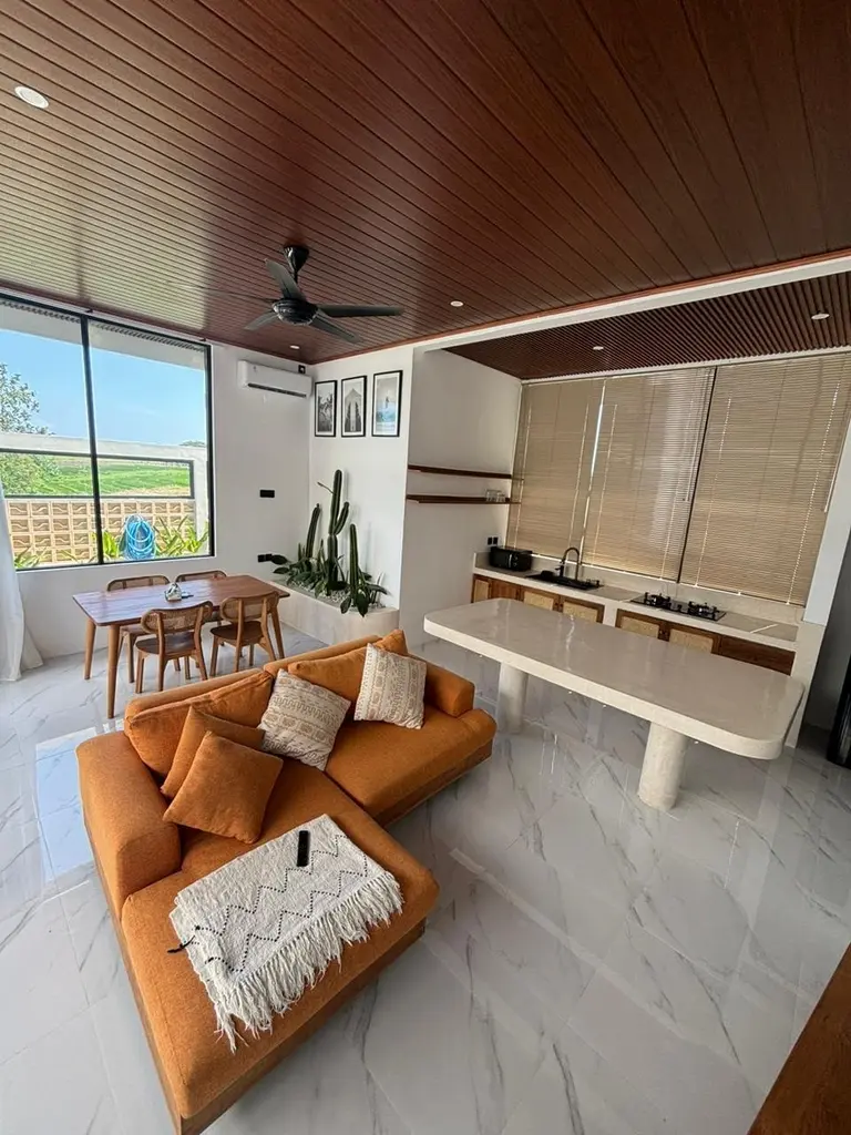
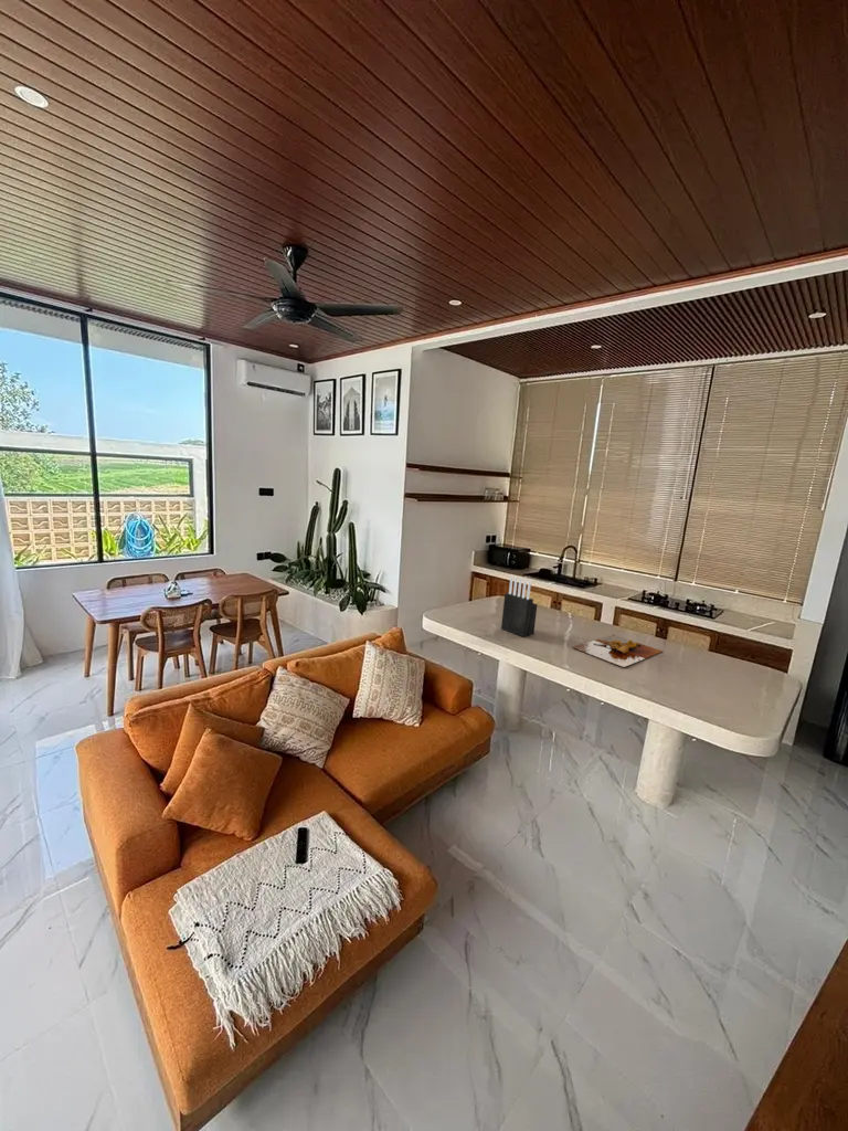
+ cutting board [572,633,664,668]
+ knife block [500,574,539,638]
